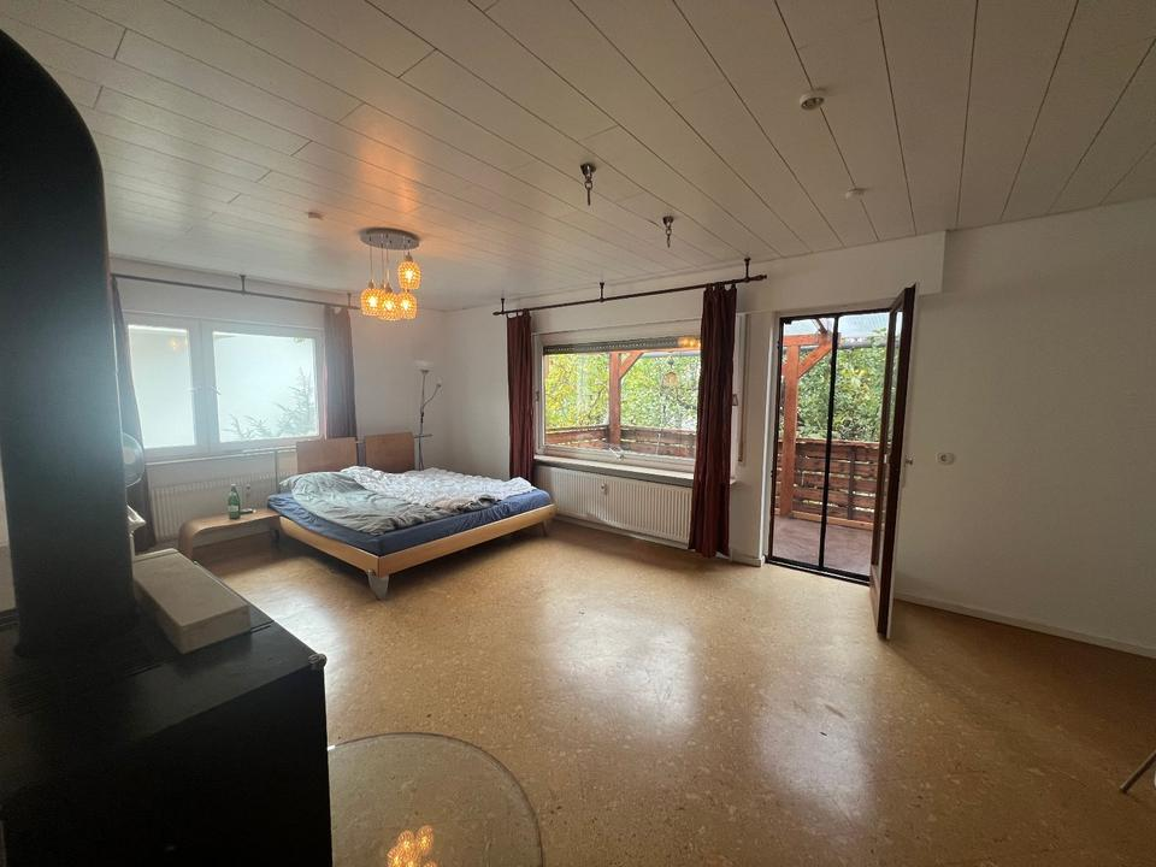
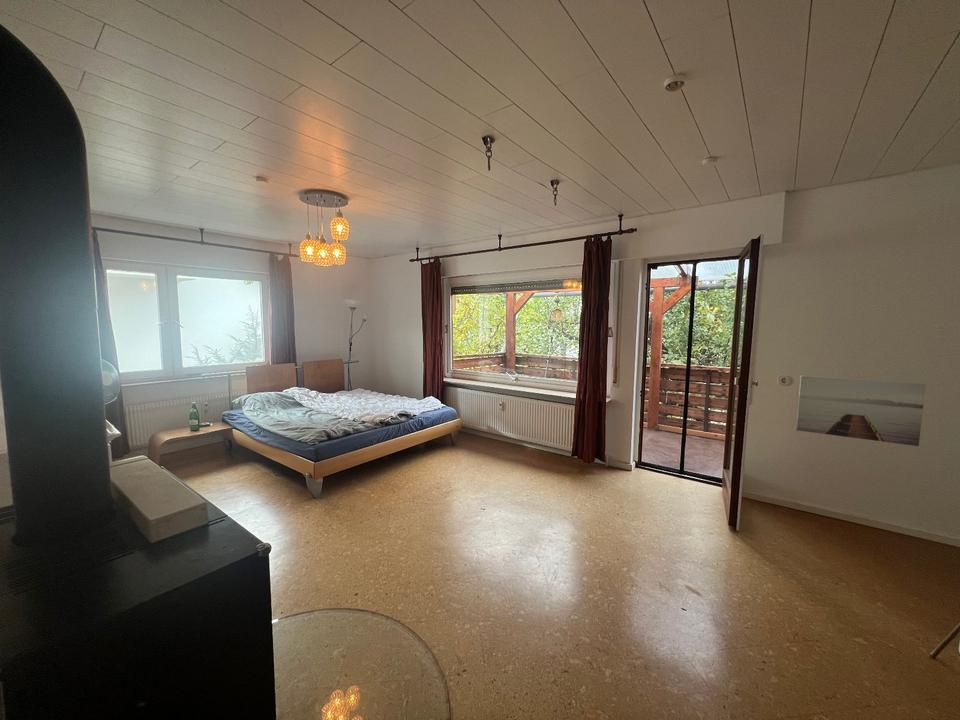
+ wall art [795,375,927,447]
